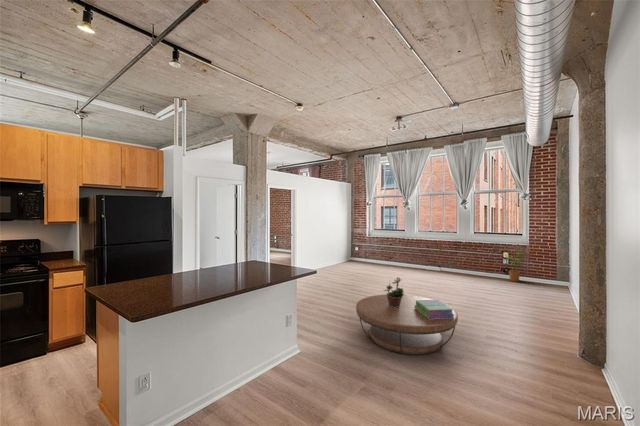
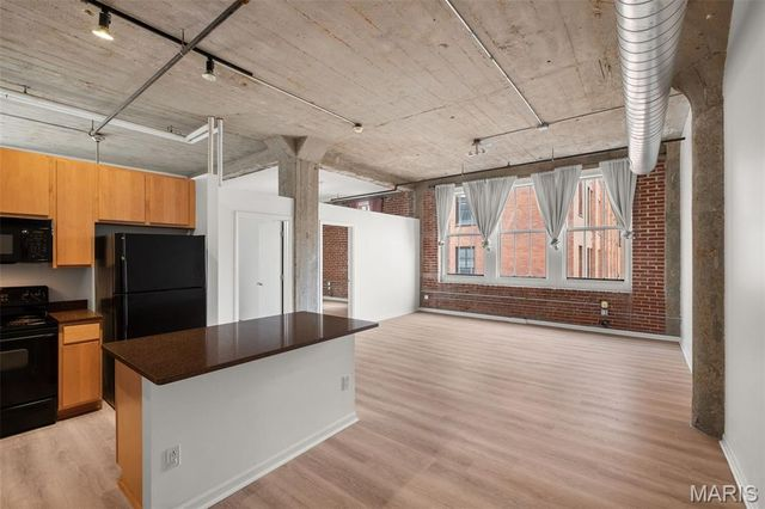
- coffee table [355,293,459,356]
- potted plant [382,276,405,308]
- stack of books [414,299,455,320]
- house plant [505,251,526,283]
